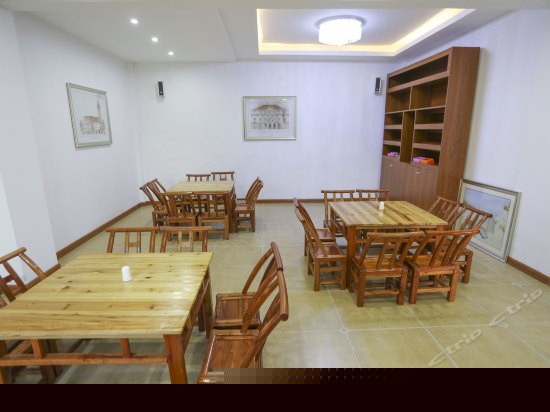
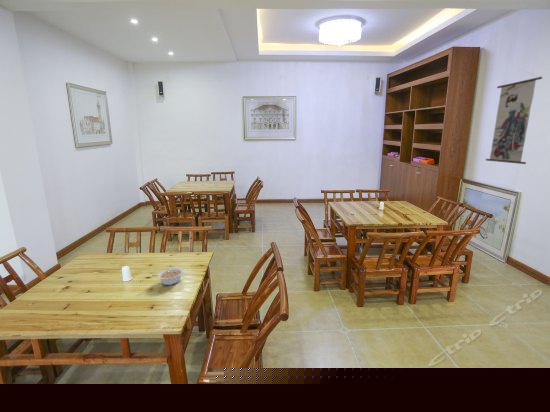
+ wall scroll [485,69,543,165]
+ legume [151,267,184,286]
